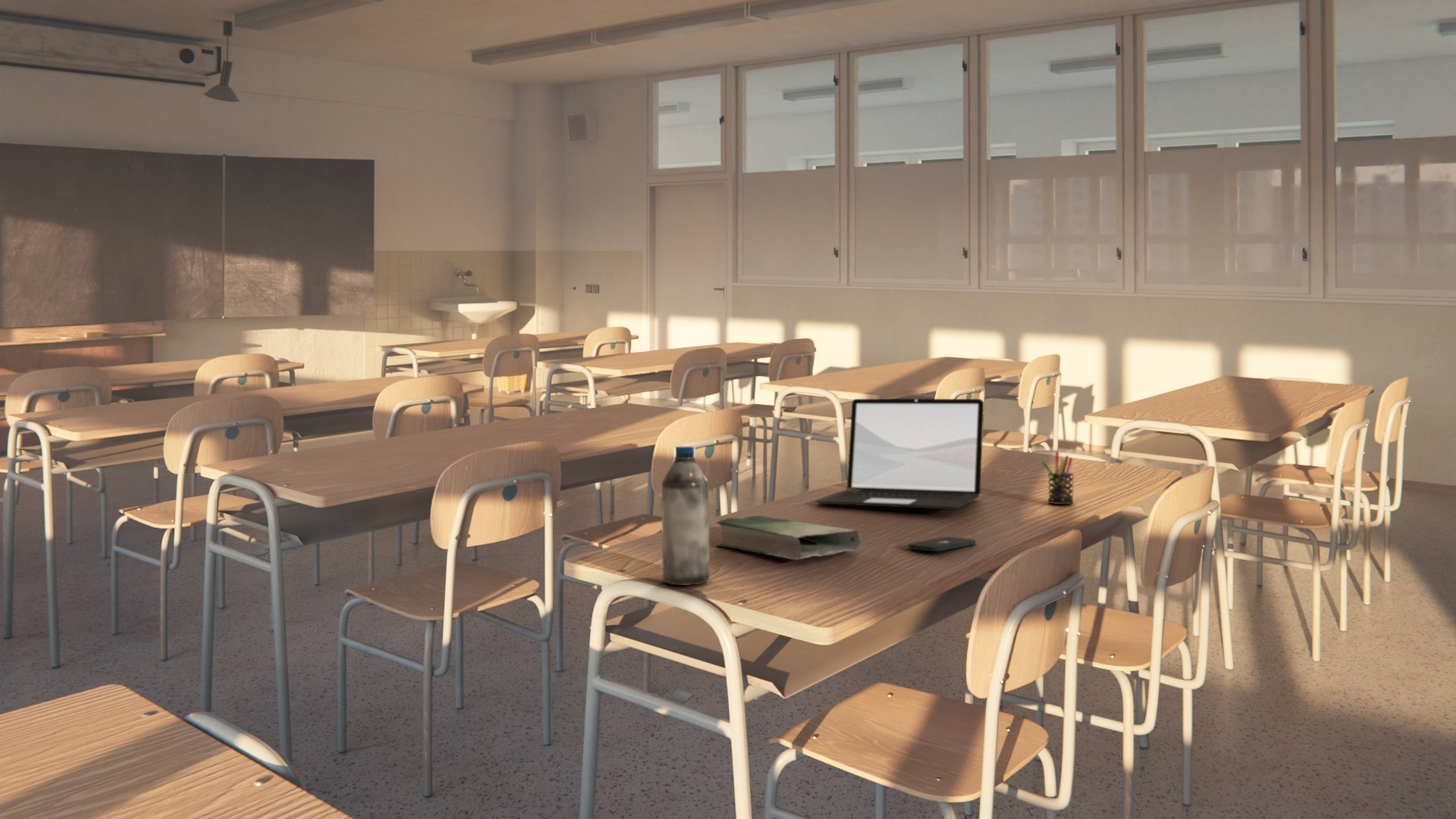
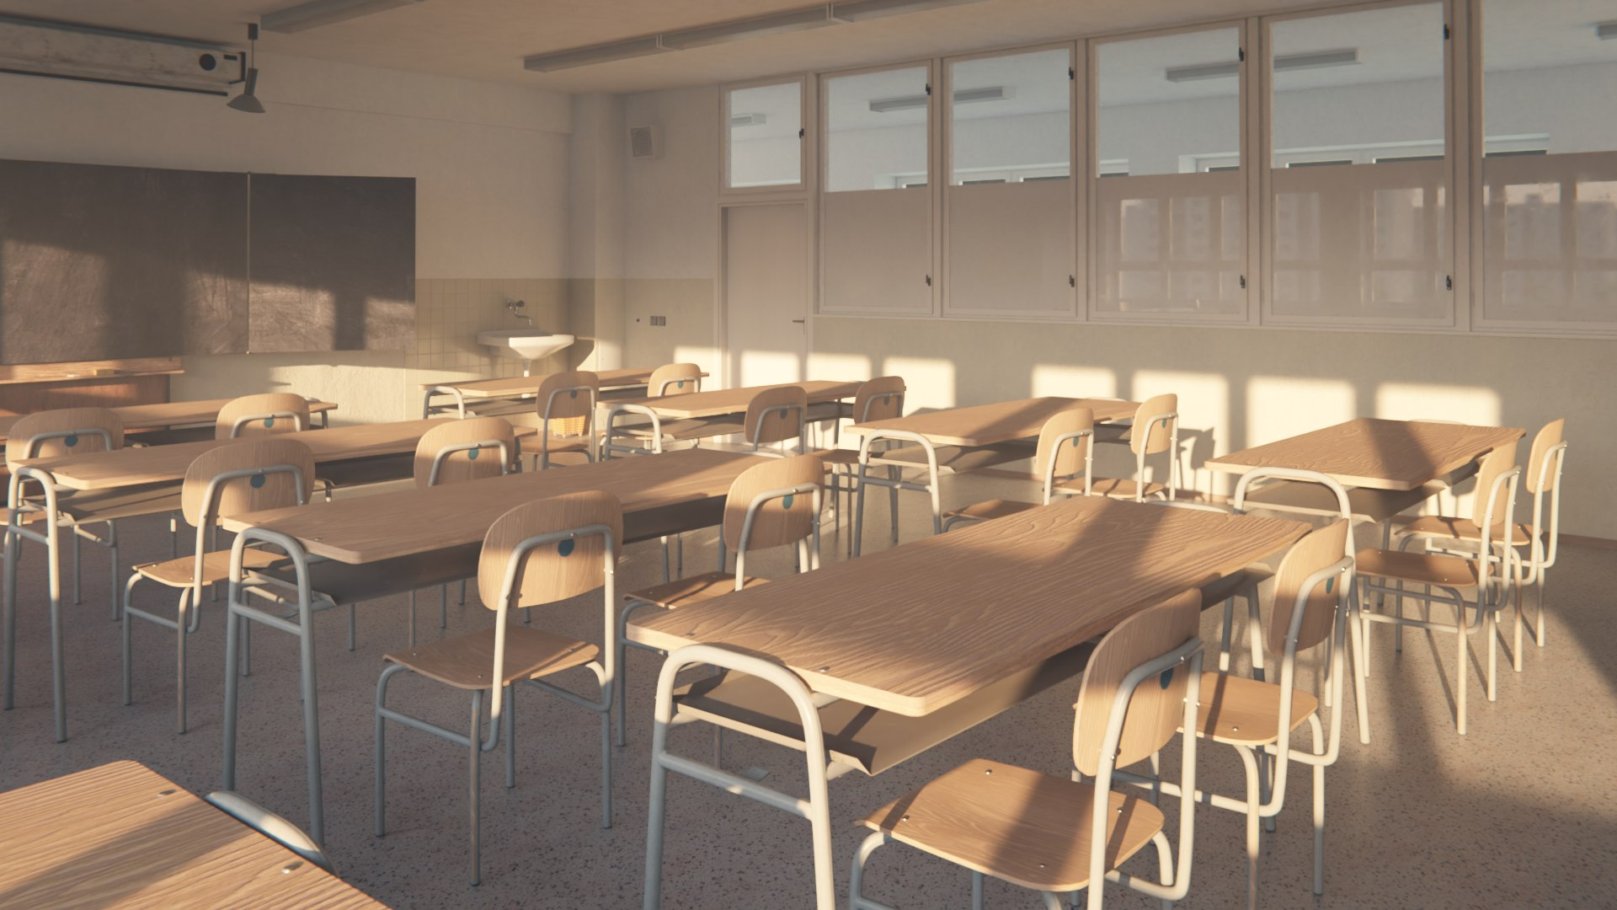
- water bottle [661,446,711,586]
- pen holder [1041,450,1075,505]
- laptop [814,398,984,510]
- smartphone [907,536,977,552]
- book [715,515,861,560]
